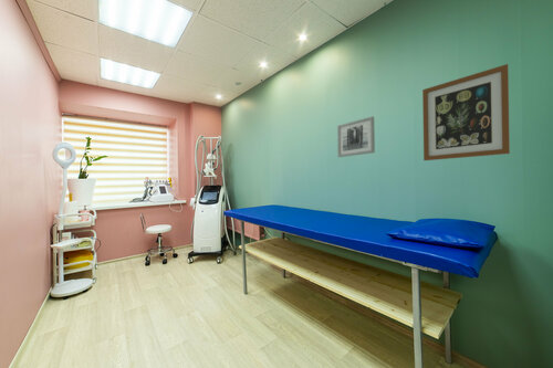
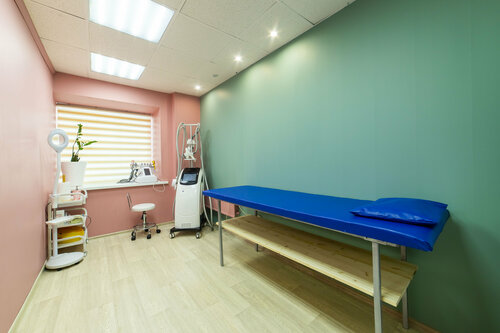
- wall art [421,63,511,161]
- wall art [336,116,376,158]
